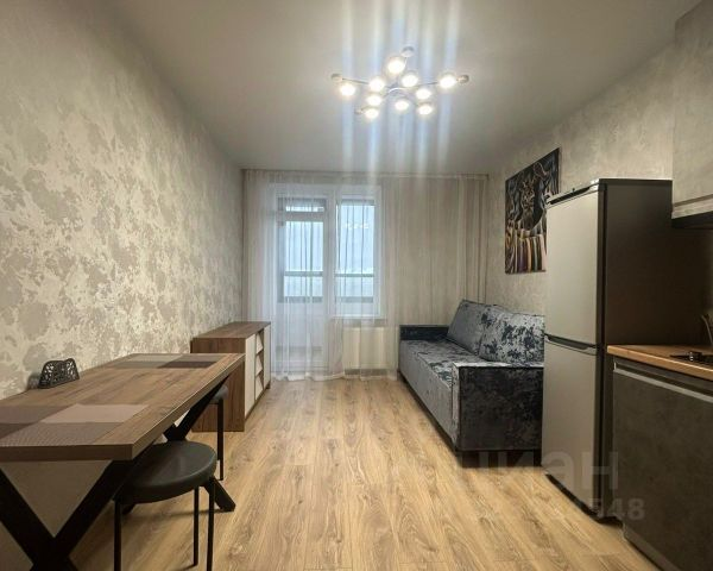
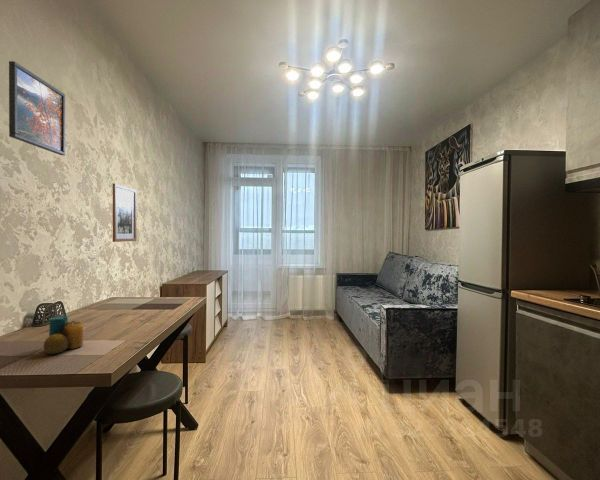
+ wall art [112,183,138,243]
+ candle [43,314,84,355]
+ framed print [8,60,66,156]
